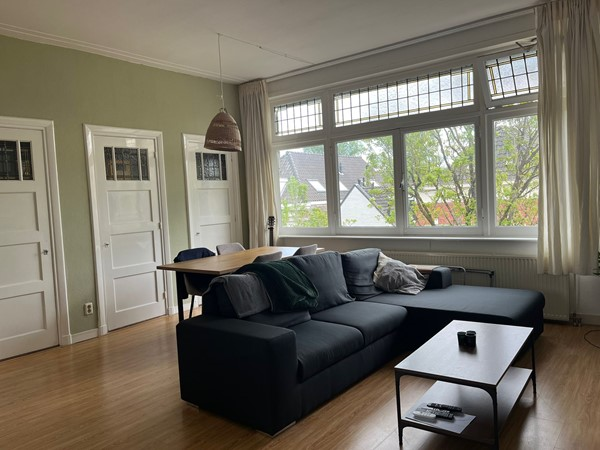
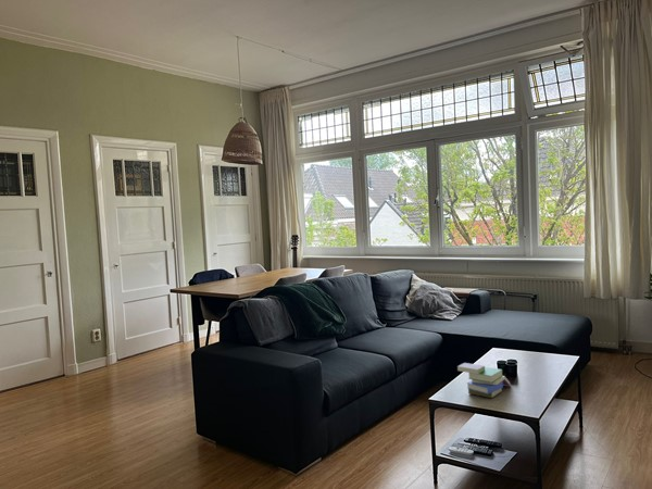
+ book [456,362,512,399]
